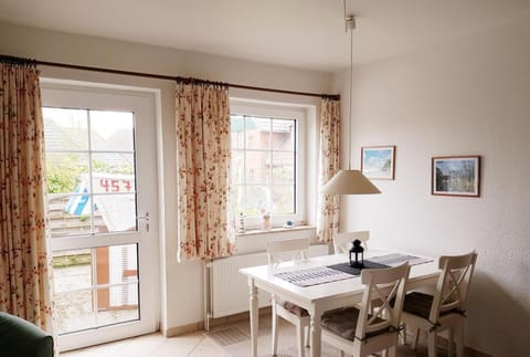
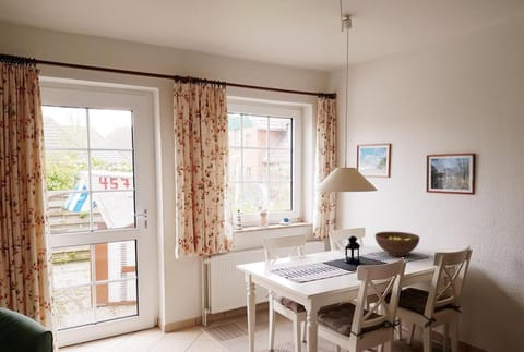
+ fruit bowl [374,231,420,257]
